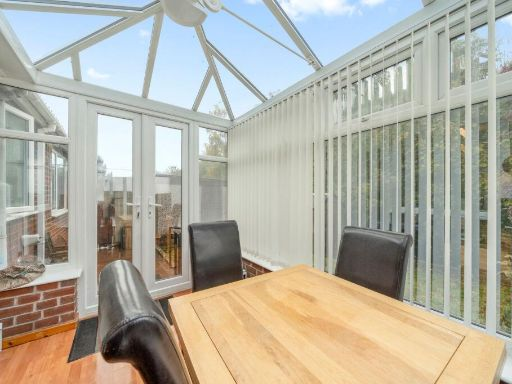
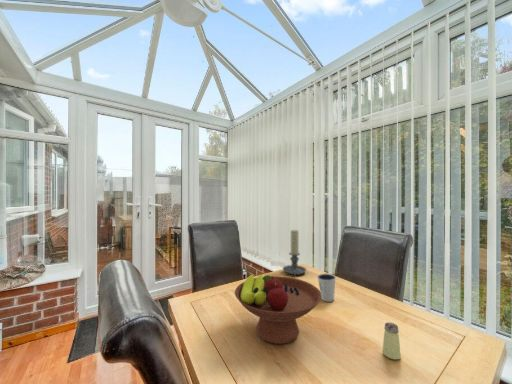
+ candle holder [282,228,307,278]
+ dixie cup [316,273,337,303]
+ fruit bowl [234,273,322,345]
+ saltshaker [382,321,402,360]
